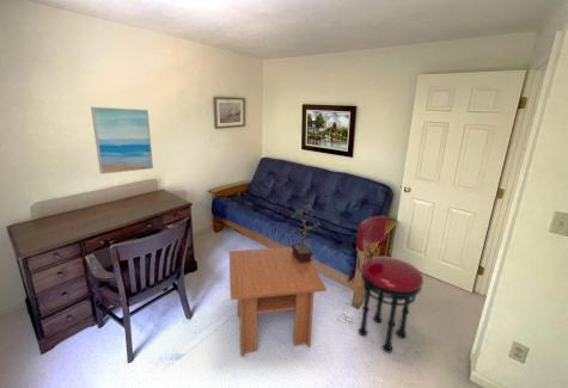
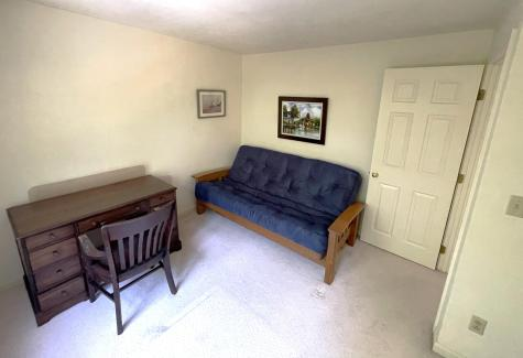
- stool [348,215,425,353]
- coffee table [228,246,328,358]
- potted plant [291,202,322,264]
- wall art [90,106,154,175]
